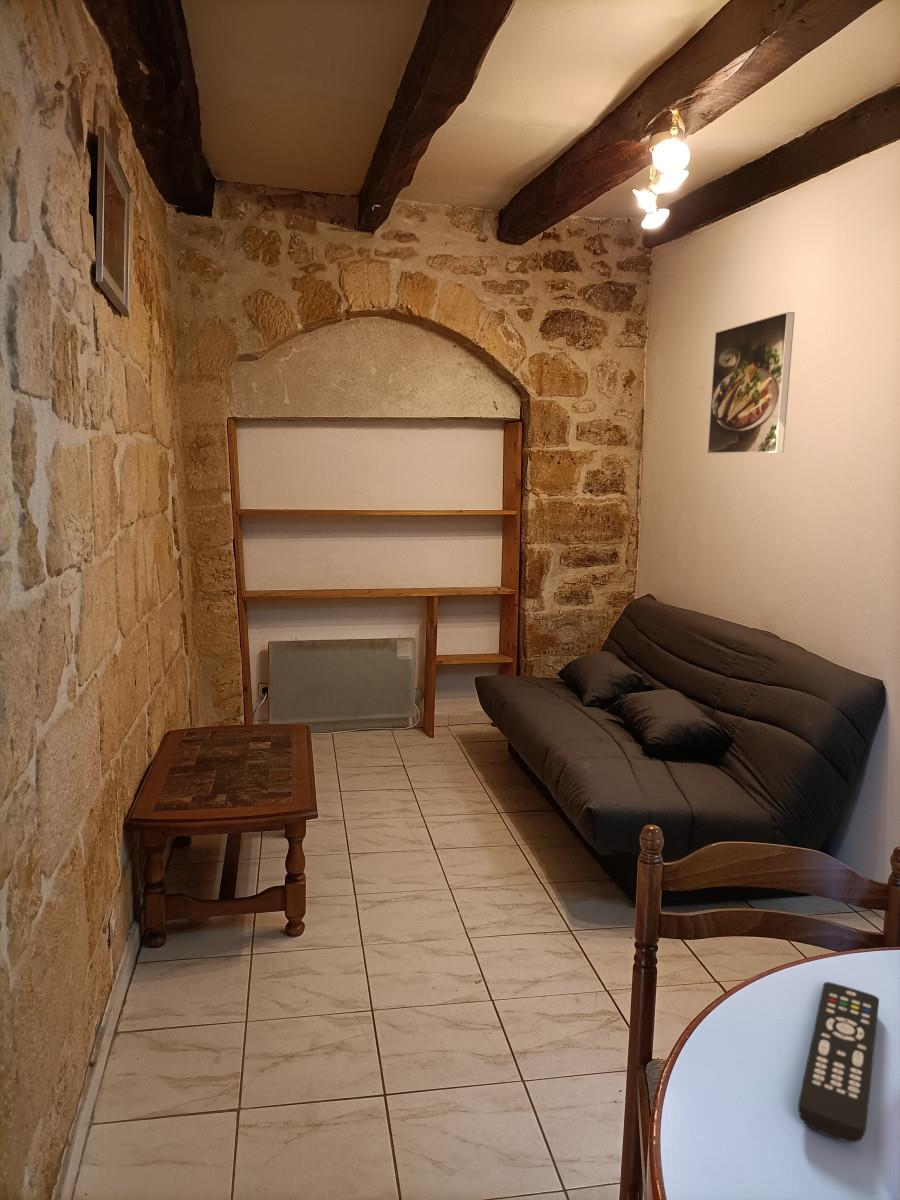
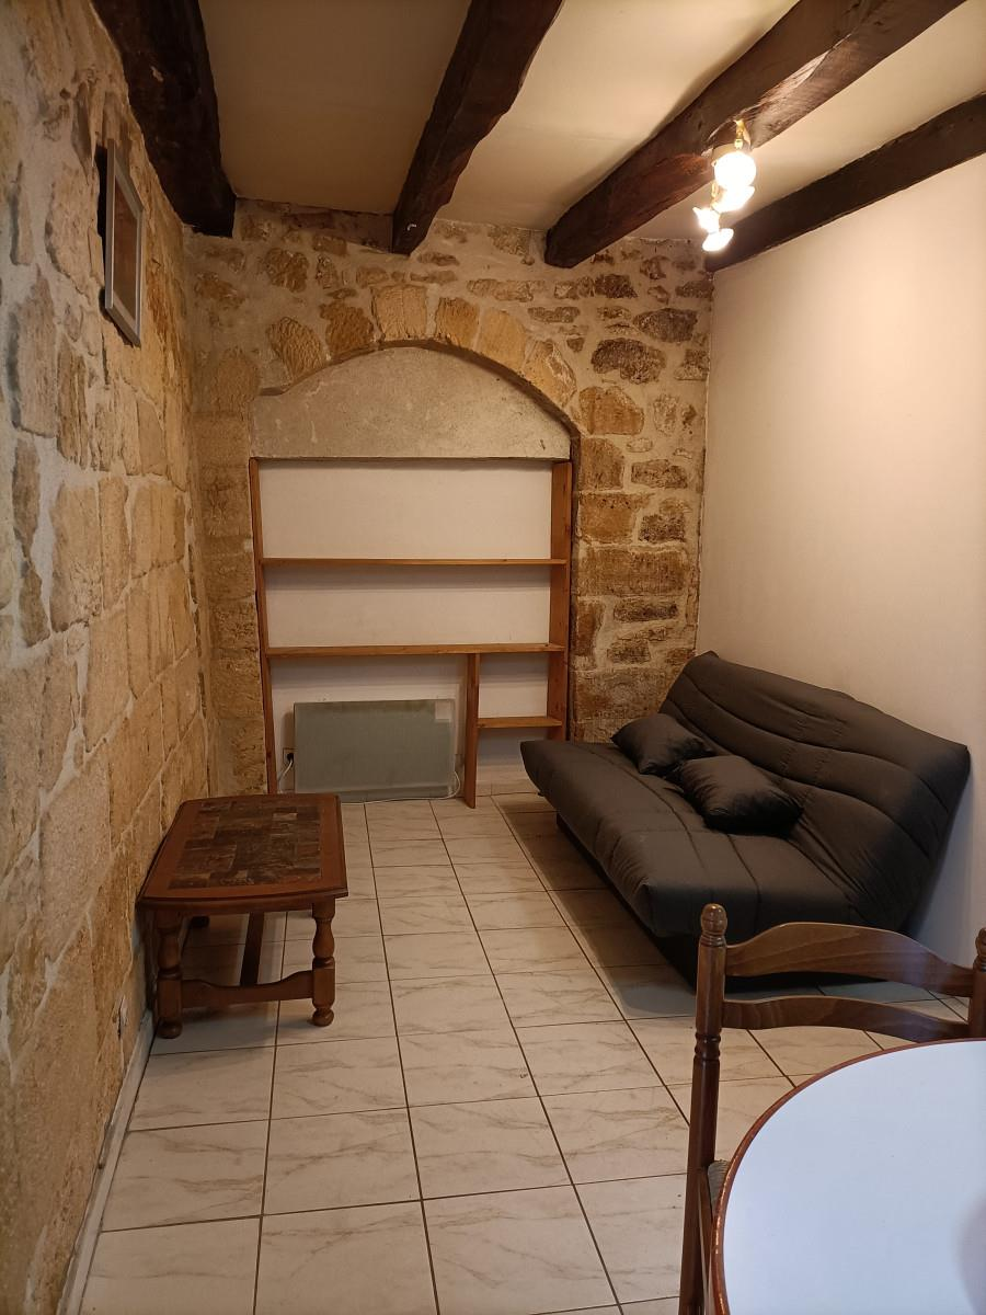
- remote control [797,981,880,1143]
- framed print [707,311,796,454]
